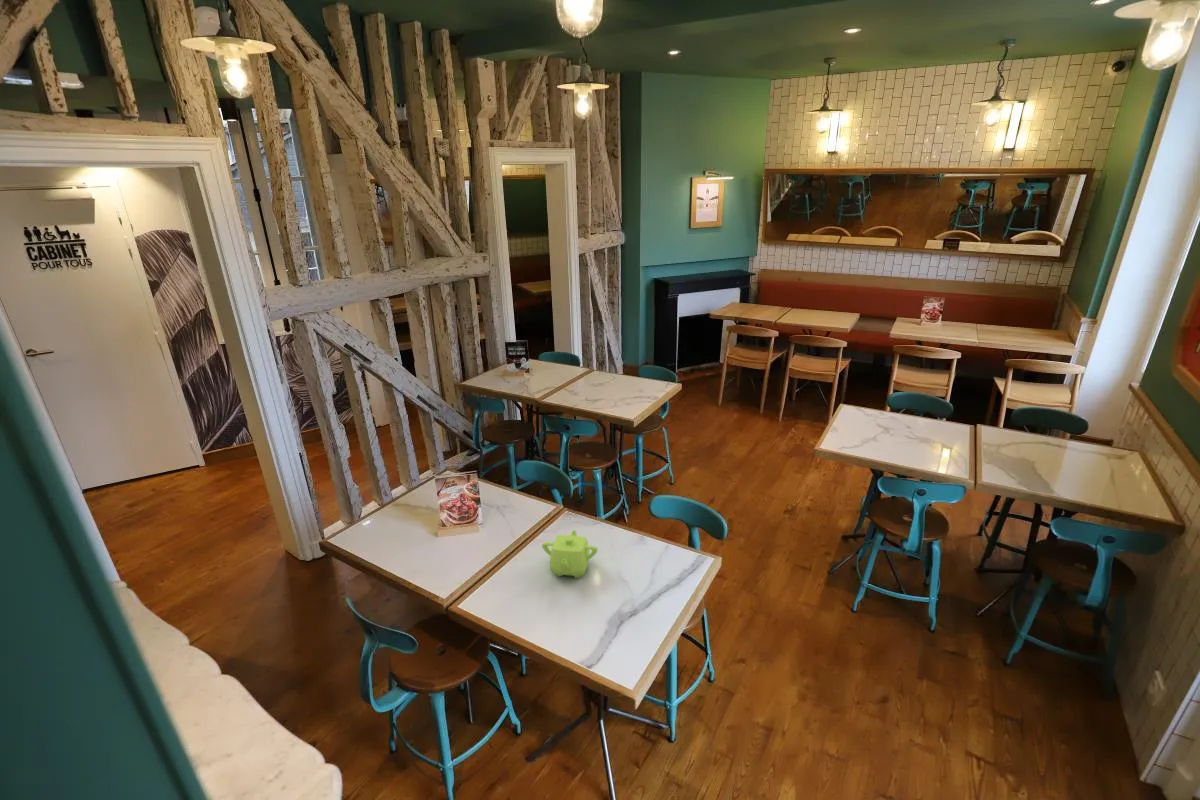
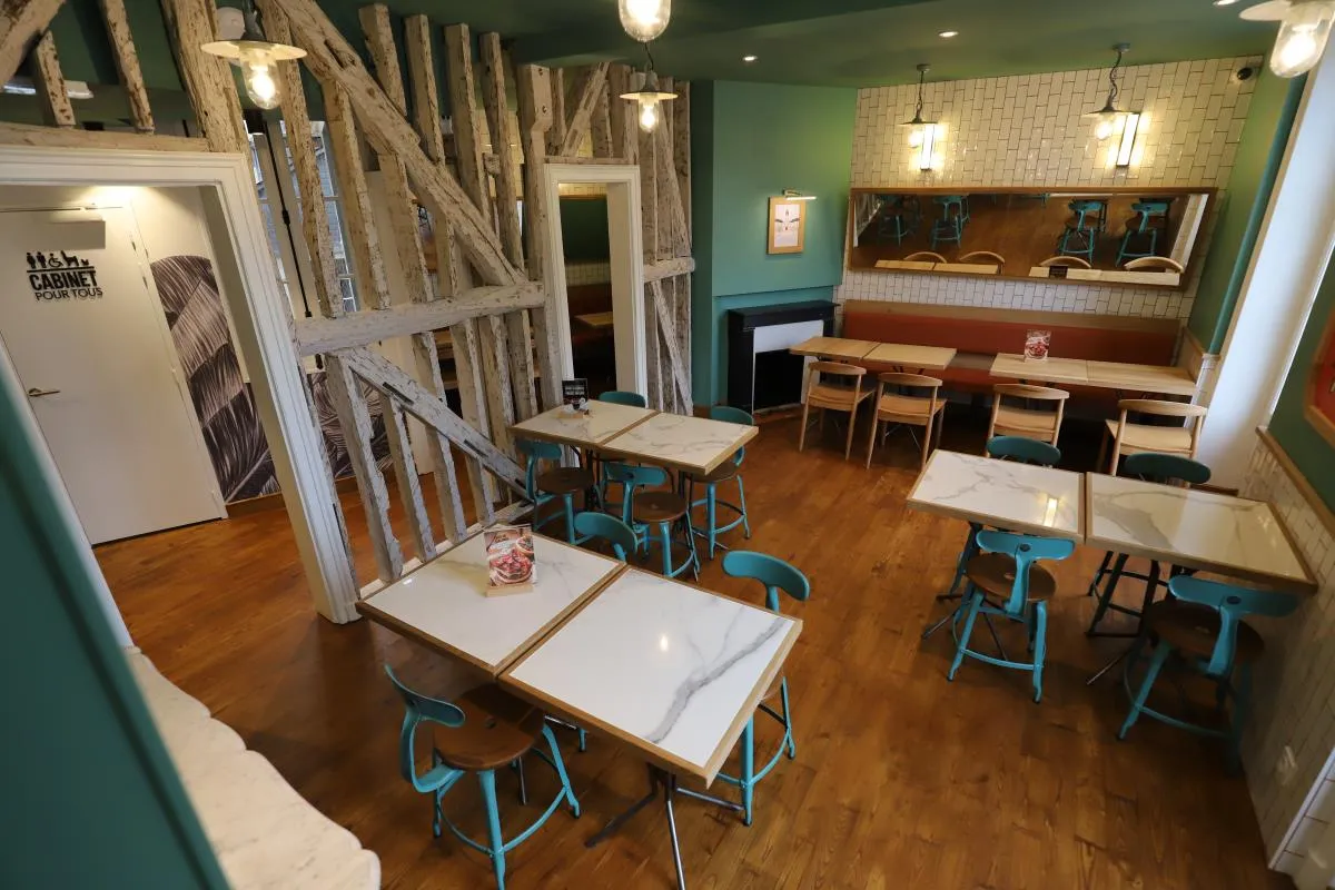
- teapot [541,529,599,579]
